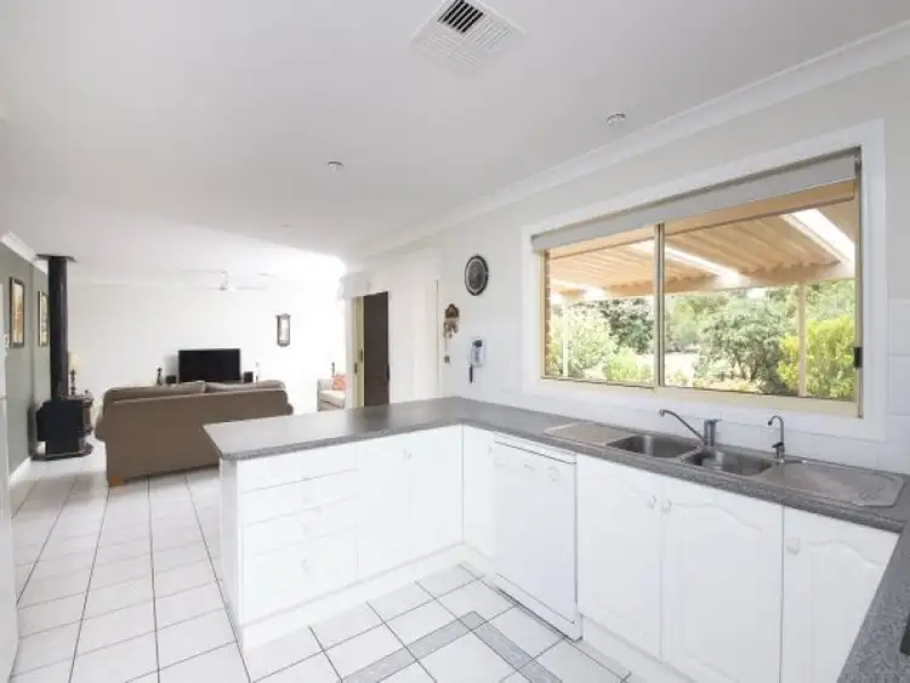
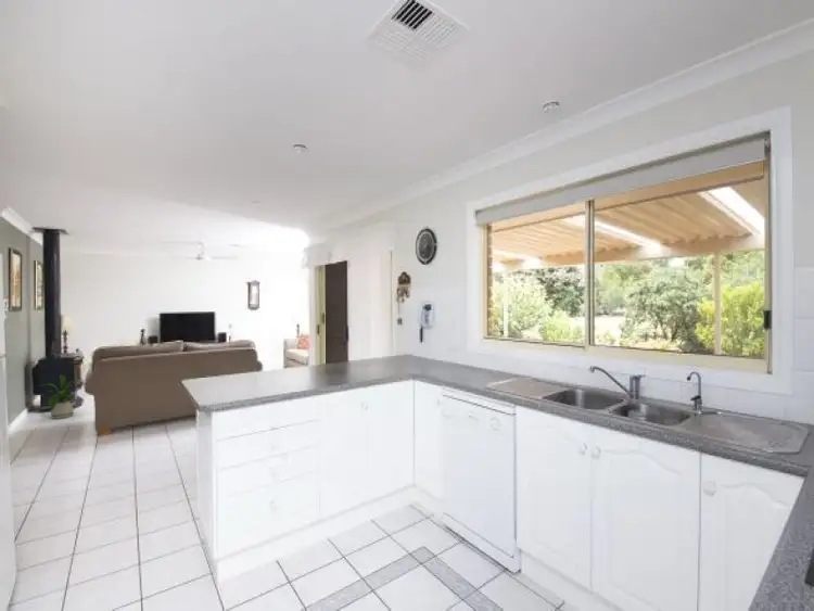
+ house plant [39,373,82,420]
